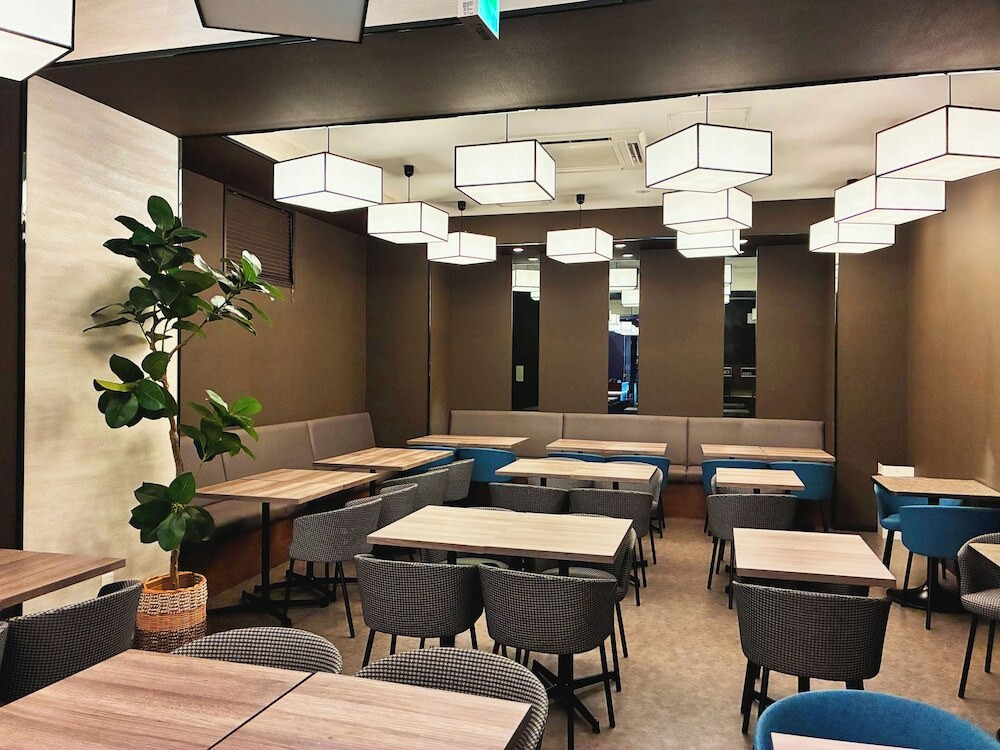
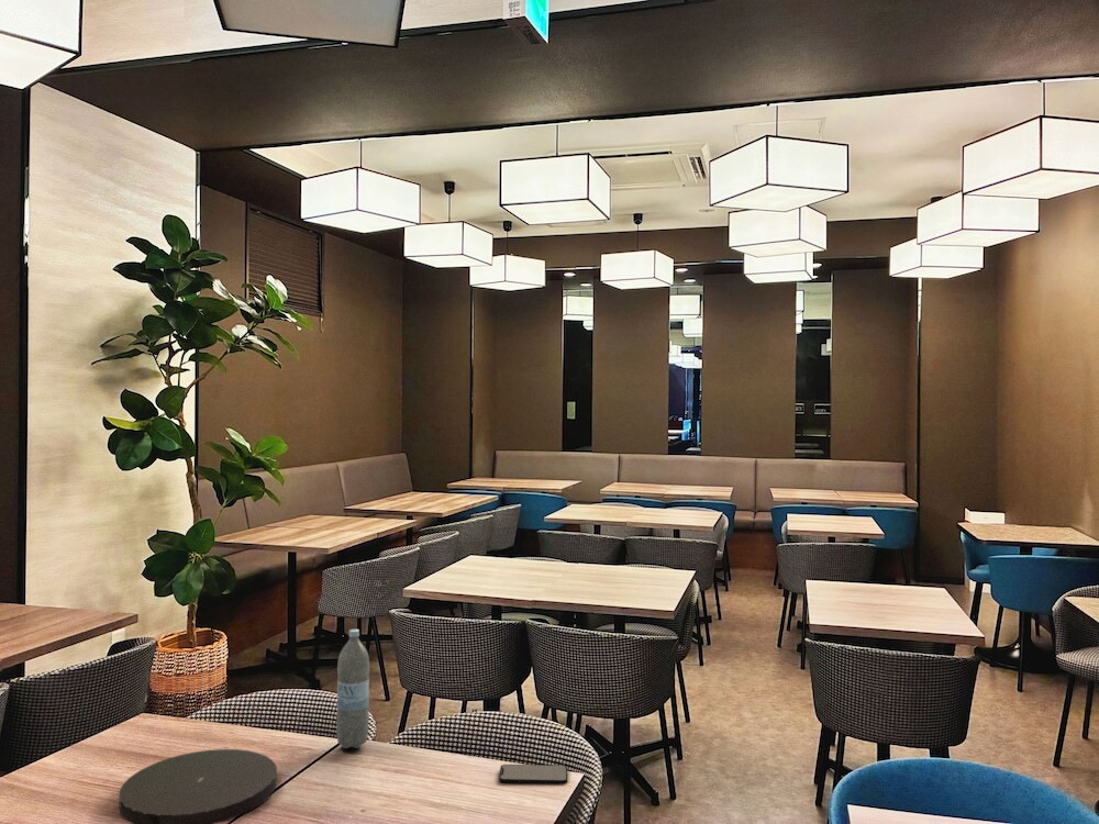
+ smartphone [498,764,568,784]
+ water bottle [335,628,370,750]
+ plate [118,748,278,824]
